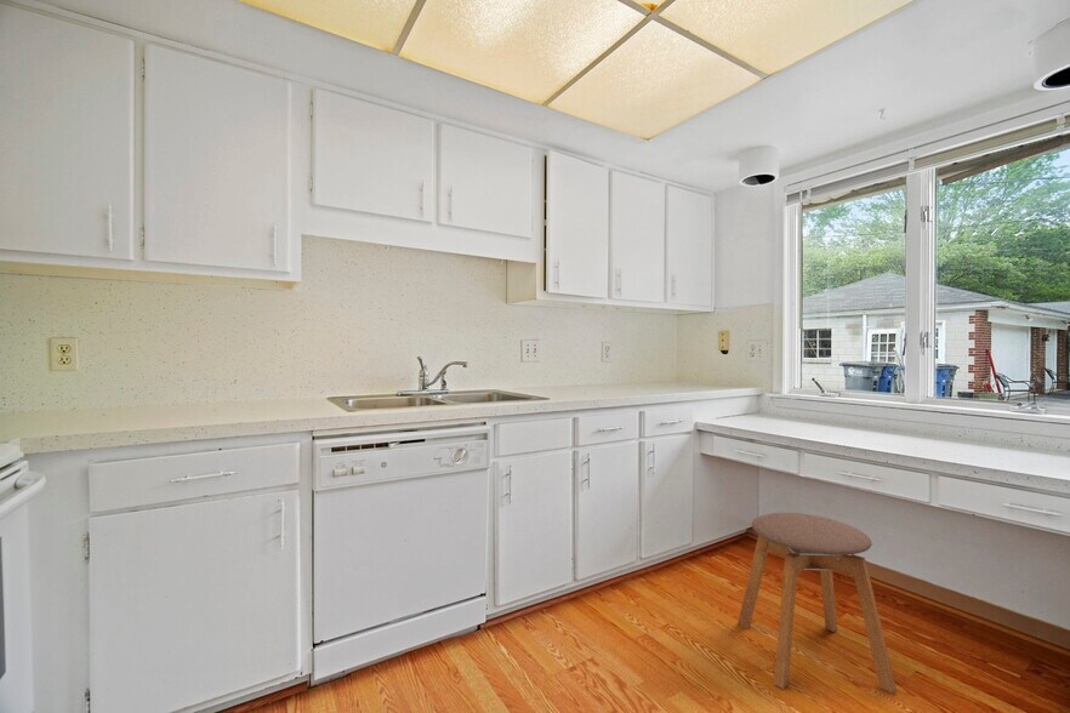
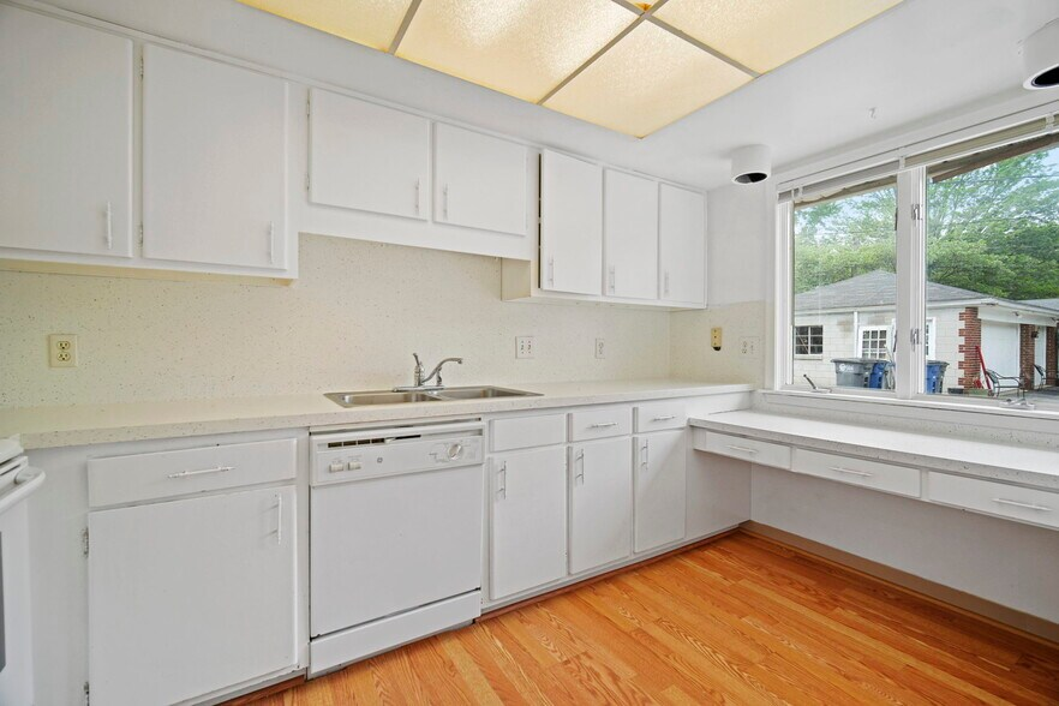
- stool [736,512,898,695]
